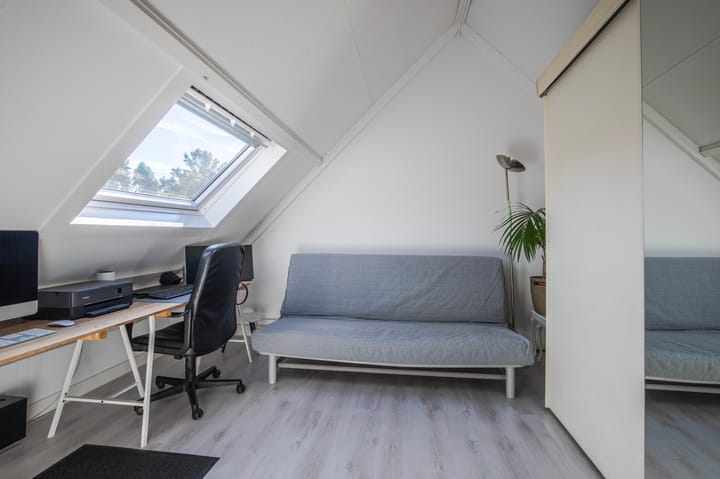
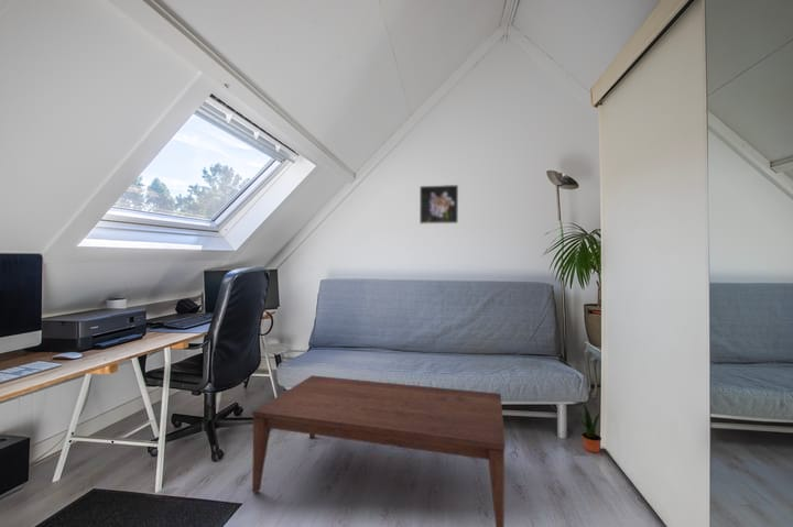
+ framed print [419,184,459,226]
+ potted plant [579,402,602,454]
+ coffee table [251,374,506,527]
